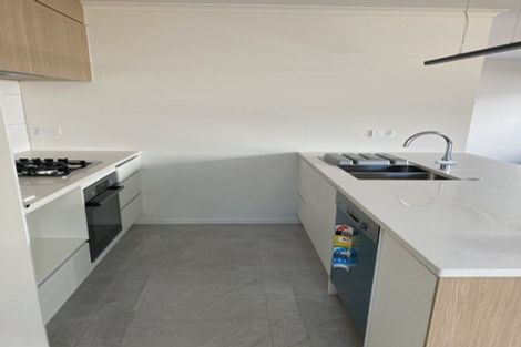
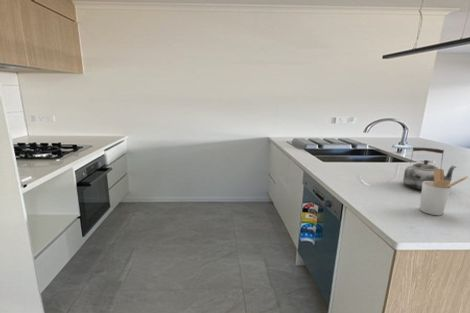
+ utensil holder [419,168,469,216]
+ kettle [402,146,459,191]
